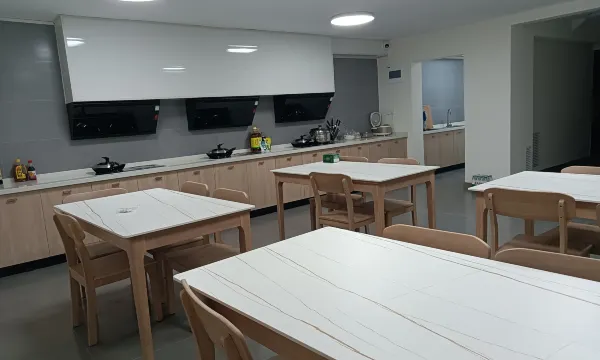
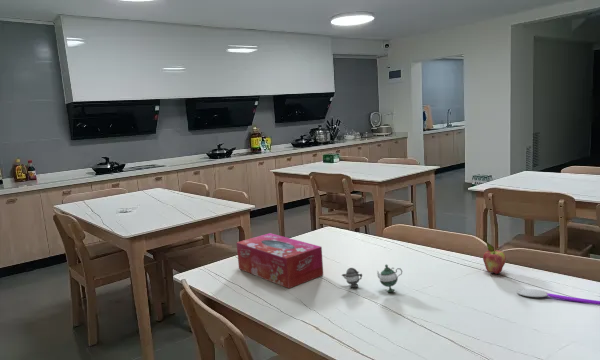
+ fruit [482,241,507,275]
+ spoon [516,288,600,306]
+ tissue box [236,232,324,289]
+ teapot [340,264,403,293]
